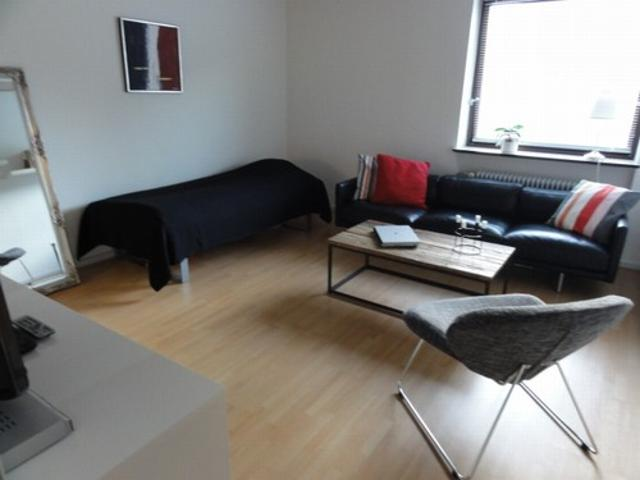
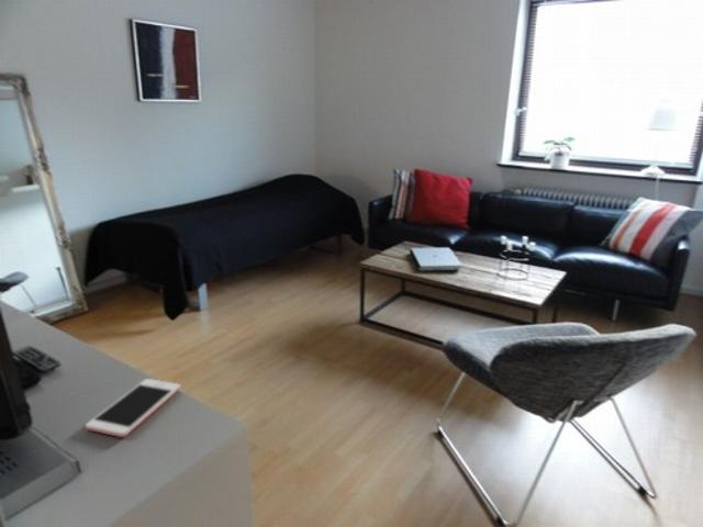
+ cell phone [85,378,182,438]
